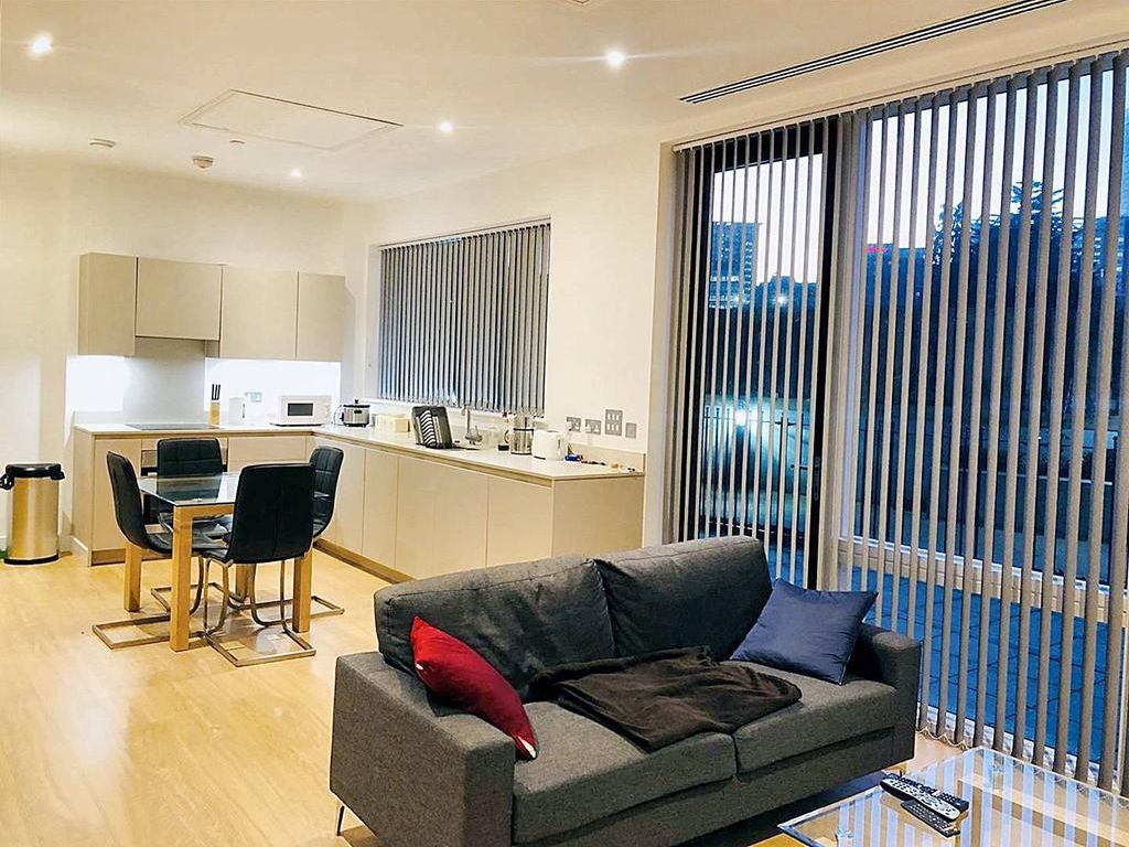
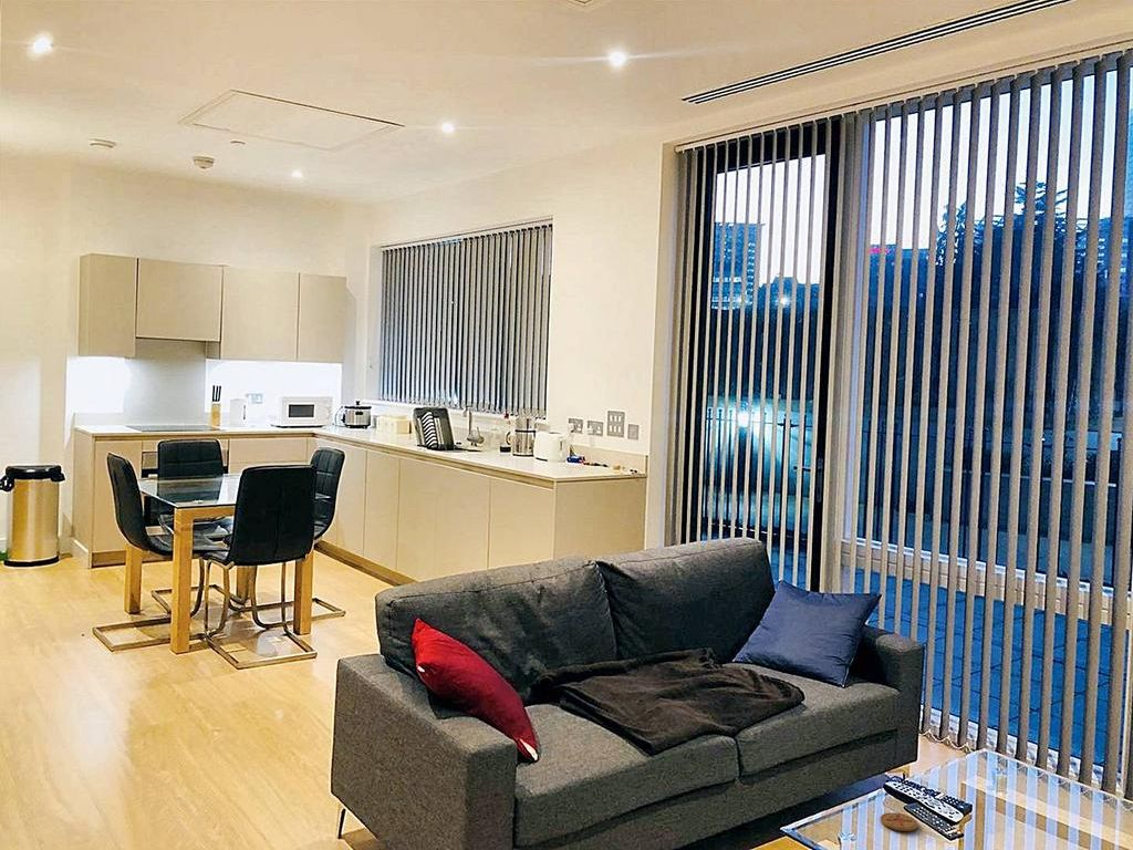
+ coaster [880,811,919,832]
